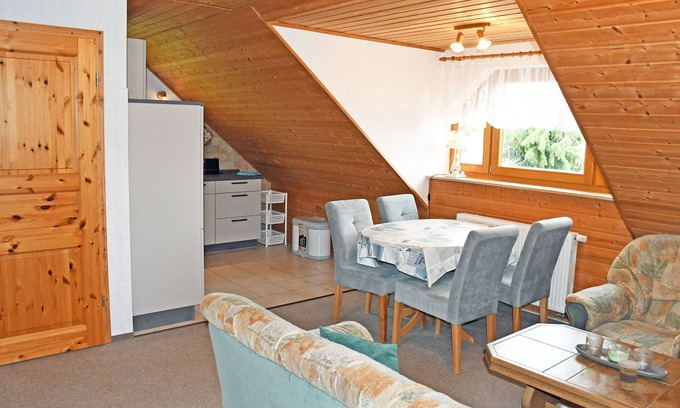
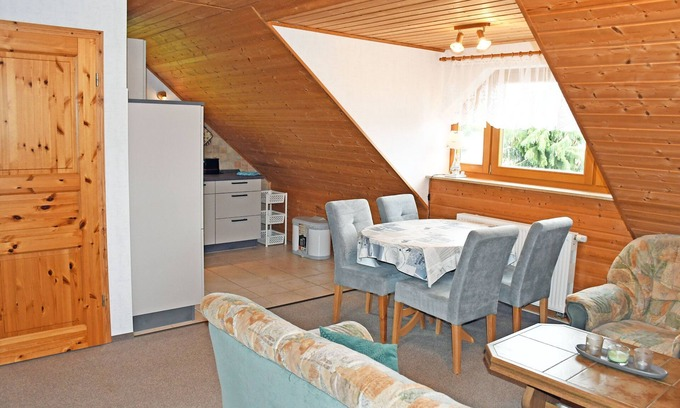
- coffee cup [617,359,641,392]
